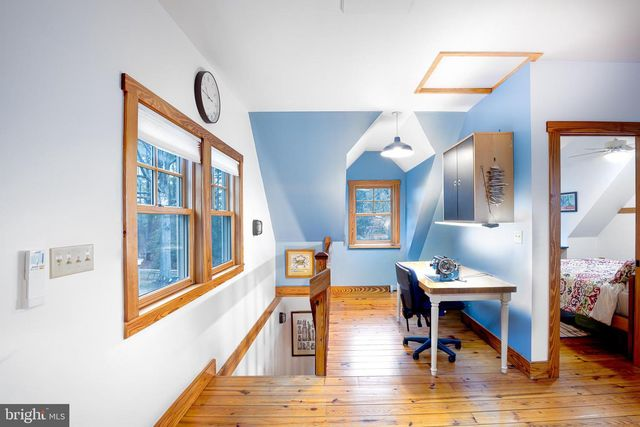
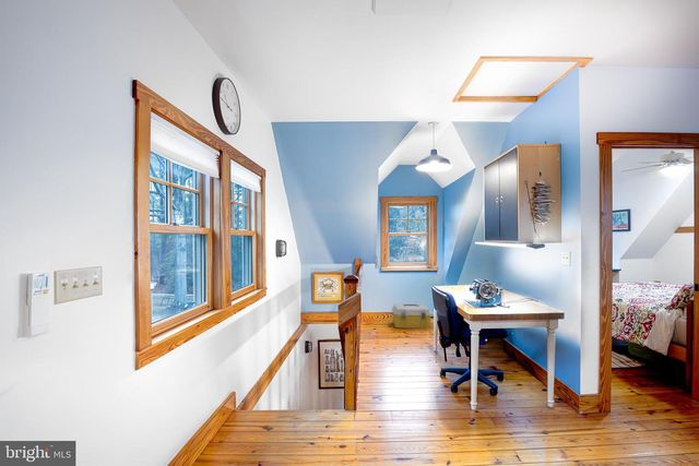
+ storage box [391,302,433,330]
